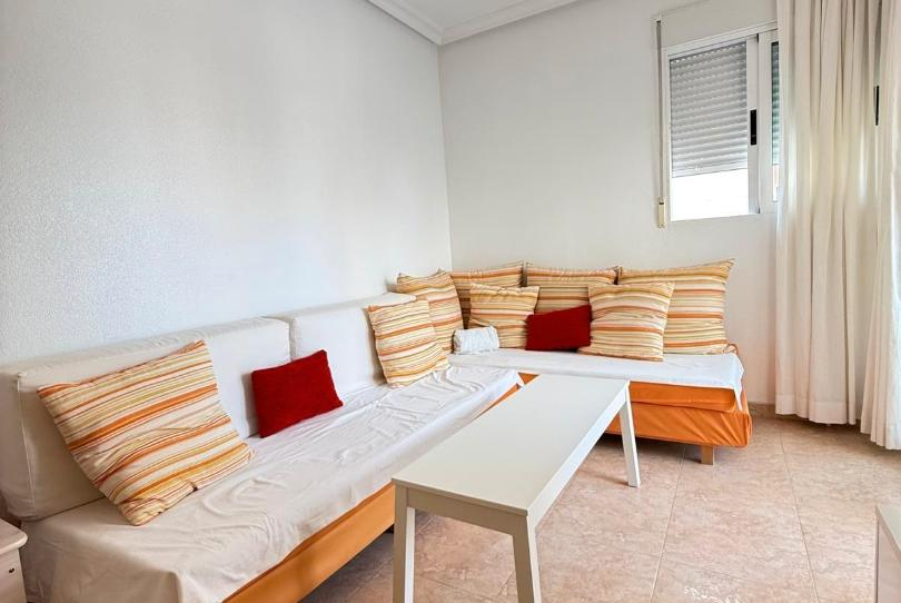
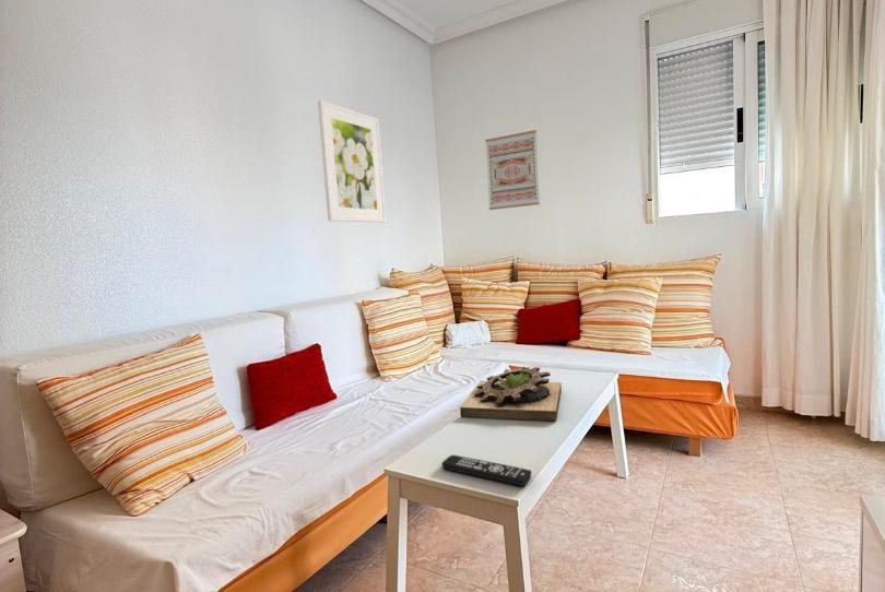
+ wall art [484,129,541,211]
+ remote control [440,454,532,487]
+ succulent planter [459,366,563,422]
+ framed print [317,99,388,224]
